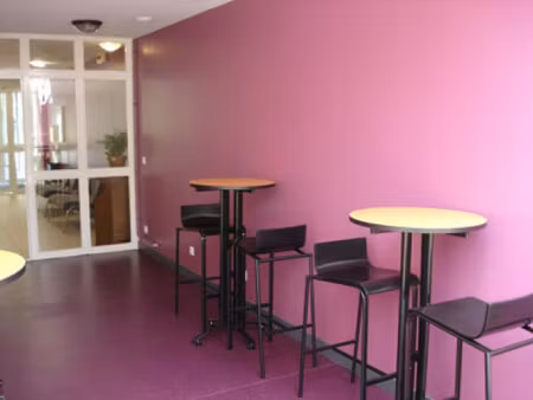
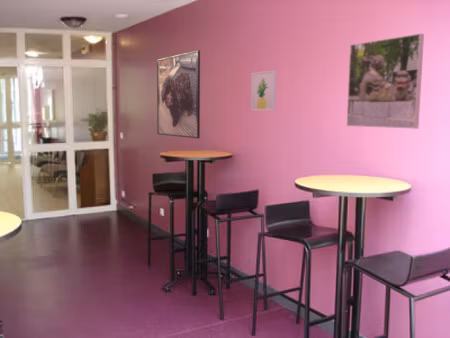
+ wall art [250,69,277,111]
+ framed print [346,33,425,130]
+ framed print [156,49,201,139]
